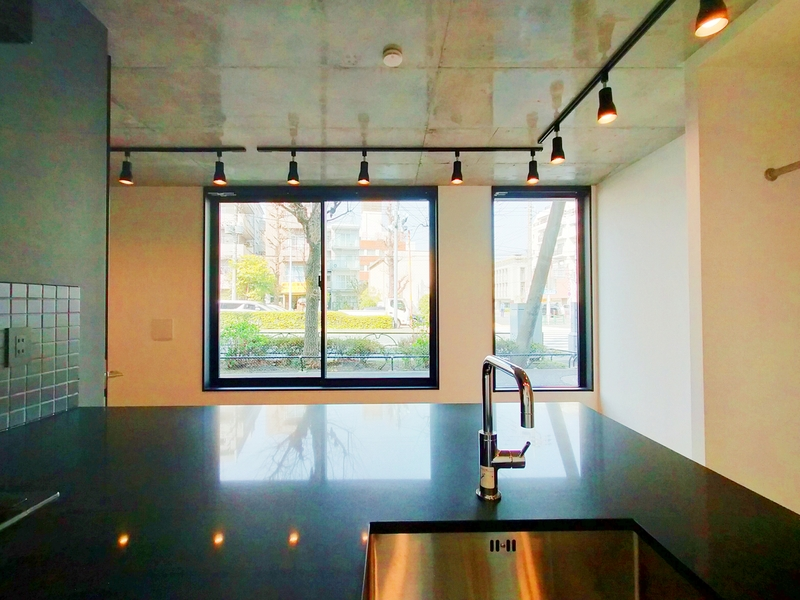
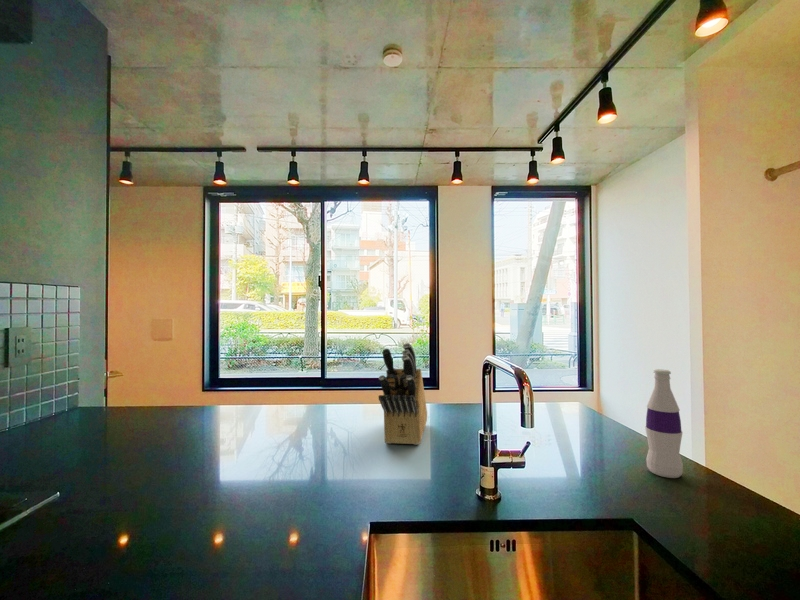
+ knife block [378,342,428,446]
+ bottle [644,368,684,479]
